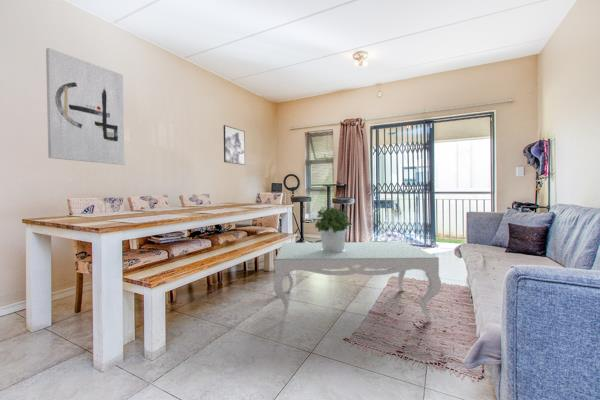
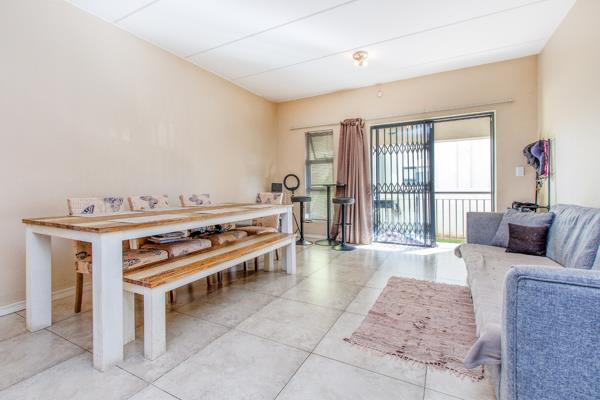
- wall art [223,124,246,166]
- coffee table [272,241,442,322]
- potted plant [312,206,351,253]
- wall art [45,47,126,166]
